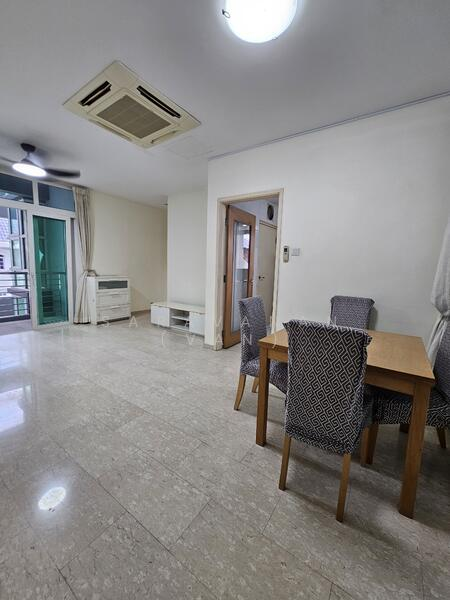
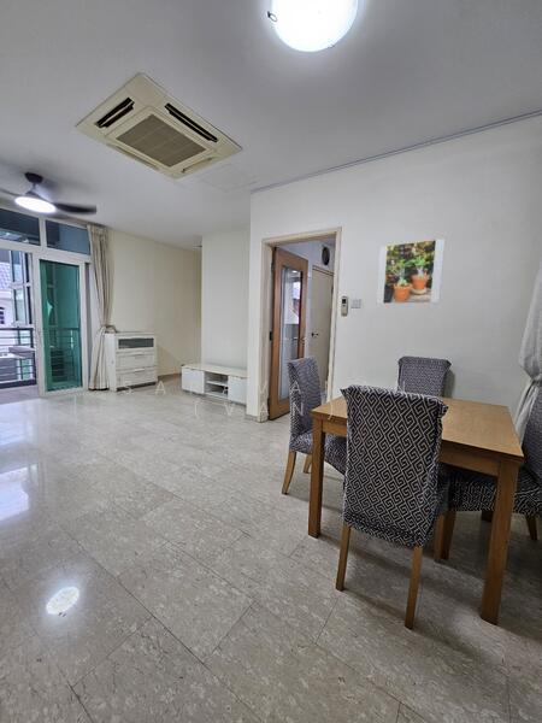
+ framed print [375,237,447,305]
